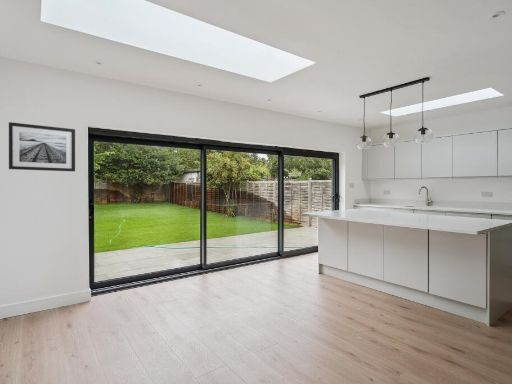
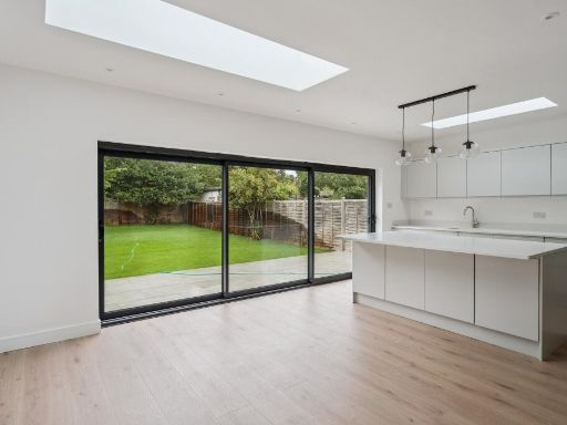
- wall art [8,121,76,172]
